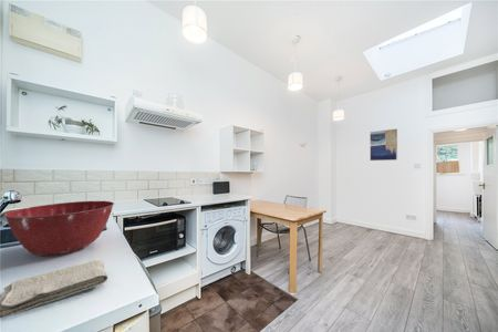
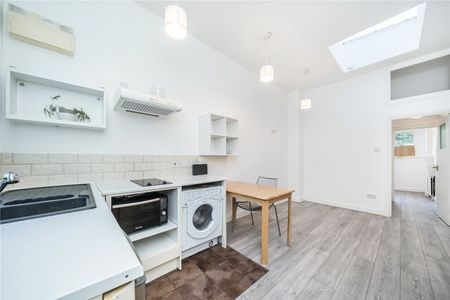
- mixing bowl [2,200,115,258]
- washcloth [0,259,110,318]
- wall art [370,128,398,162]
